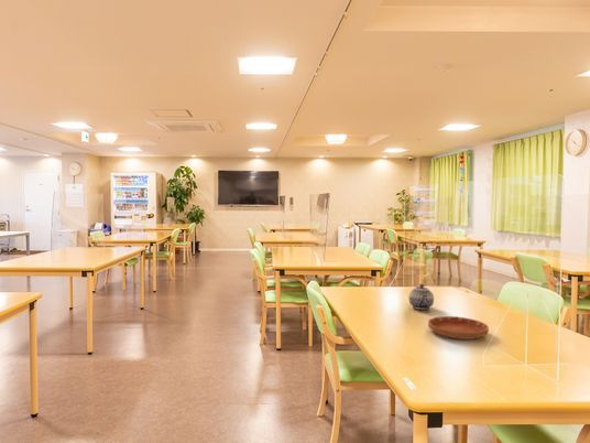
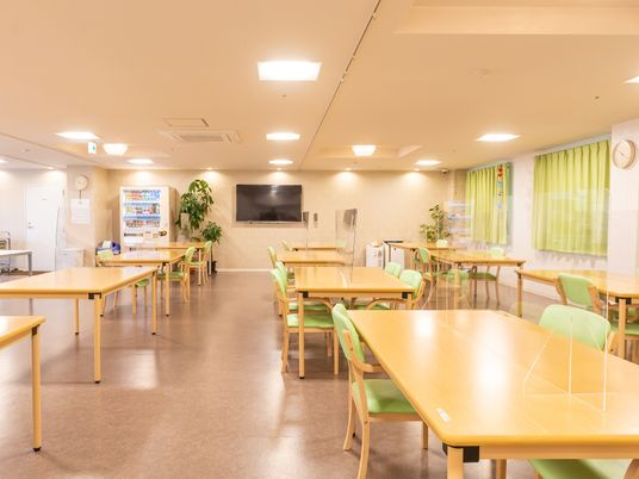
- teapot [407,283,435,311]
- saucer [427,315,490,341]
